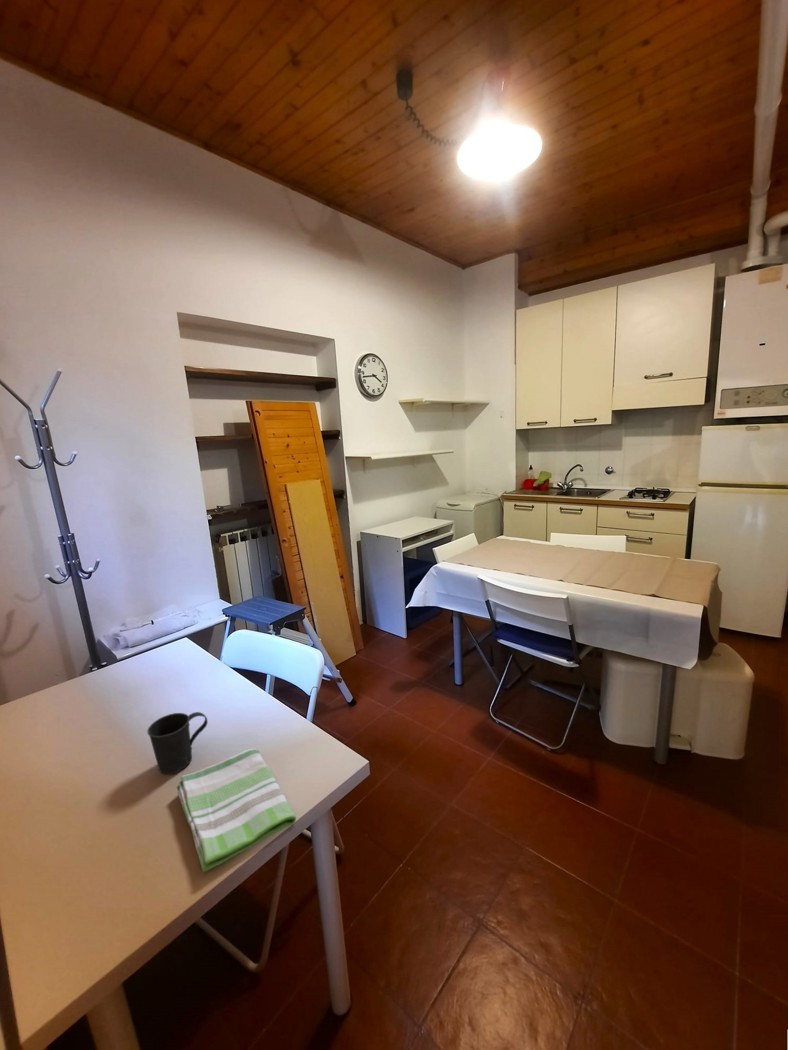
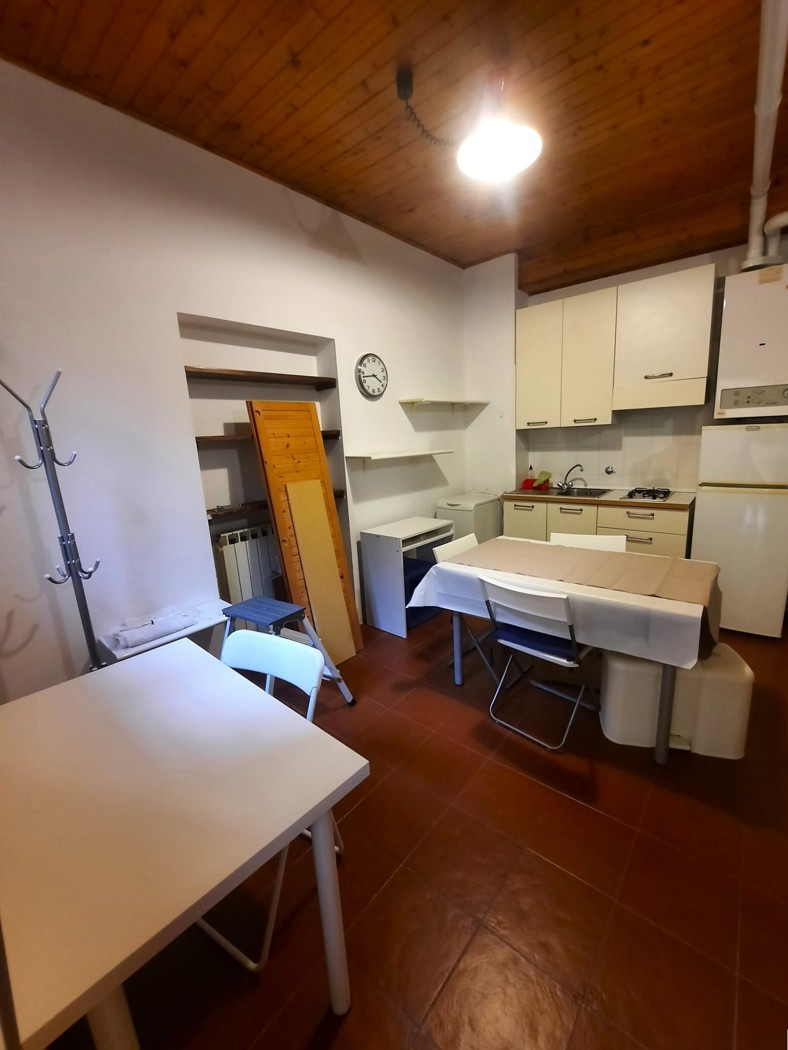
- mug [146,711,209,775]
- dish towel [176,748,297,873]
